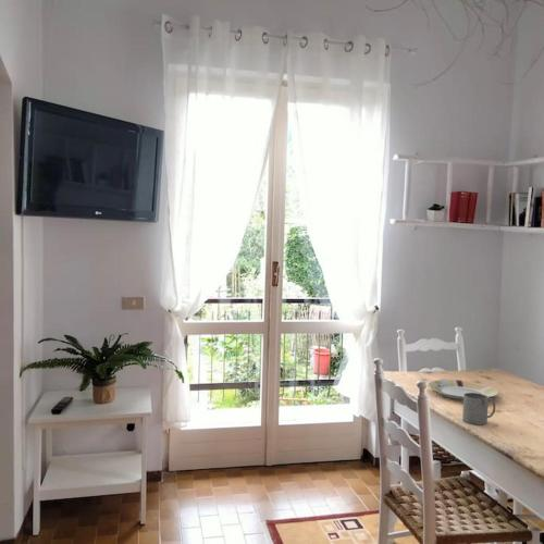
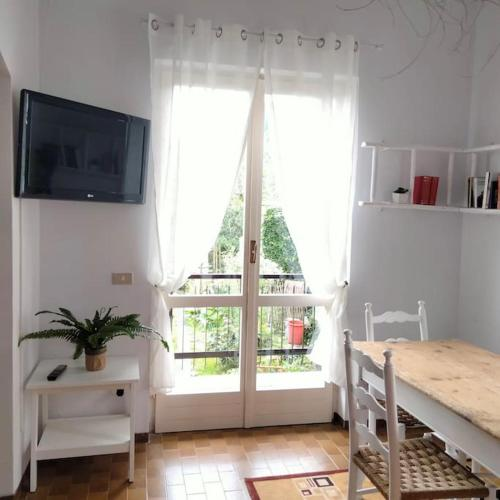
- plate [428,379,498,400]
- mug [461,393,496,425]
